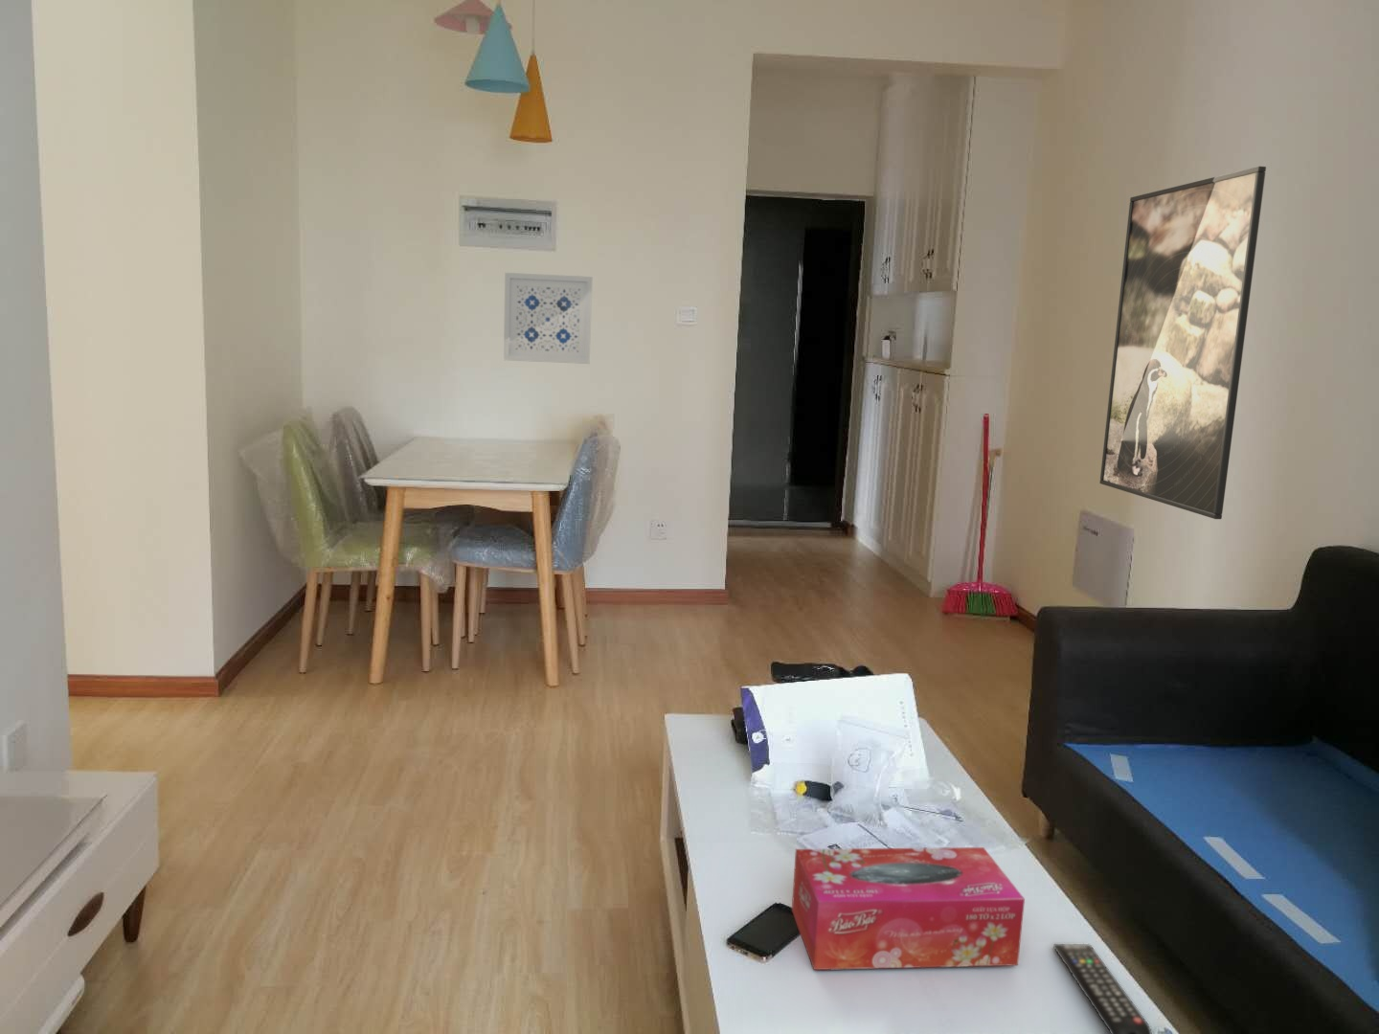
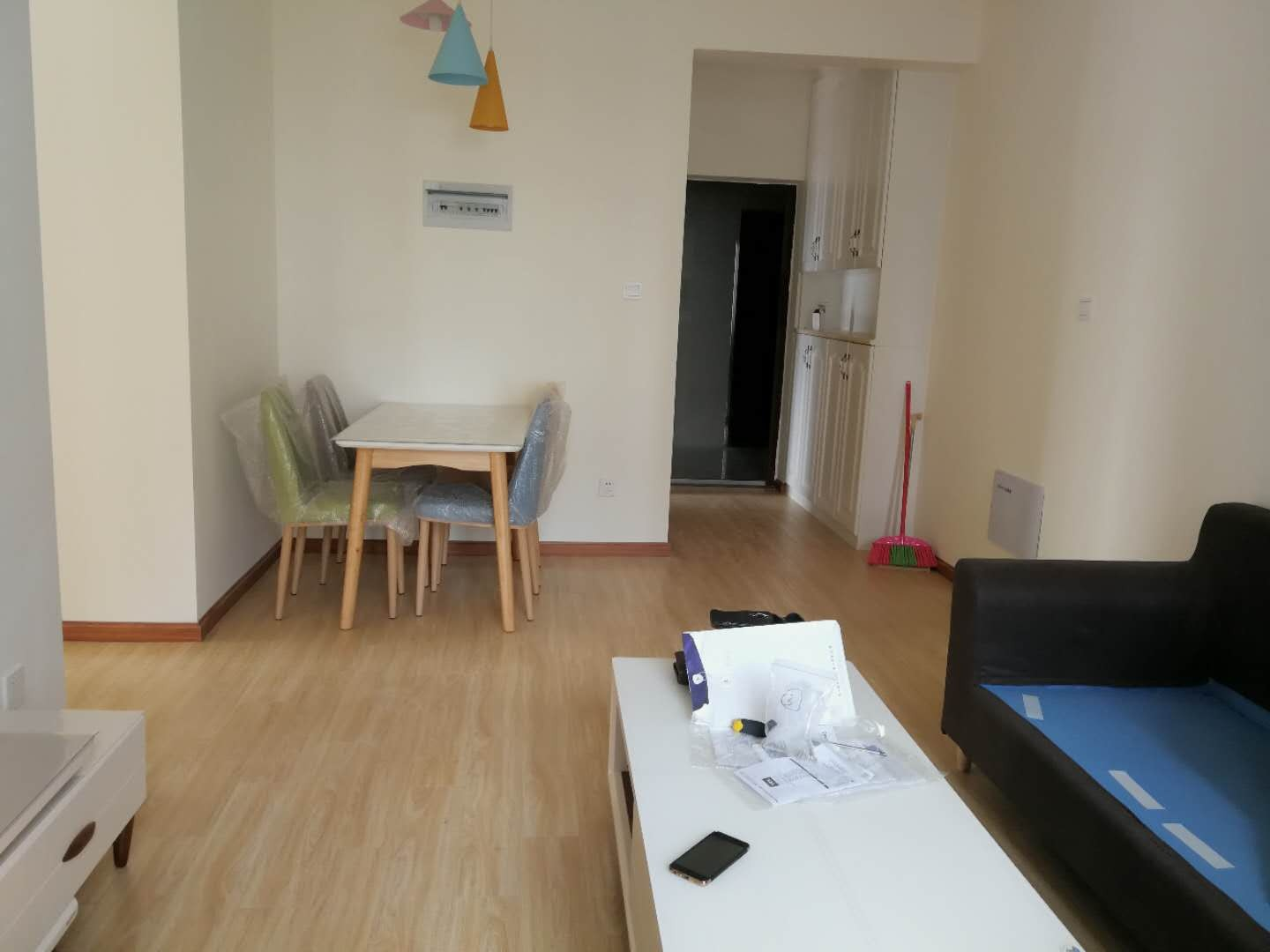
- remote control [1052,943,1153,1034]
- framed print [1099,165,1267,520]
- tissue box [790,846,1026,971]
- wall art [503,272,594,365]
